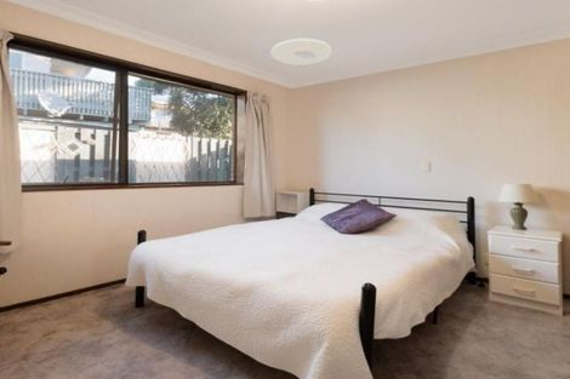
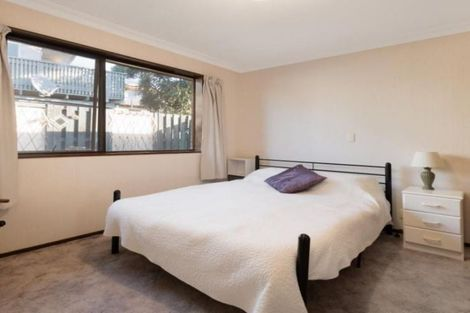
- ceiling light [270,38,334,67]
